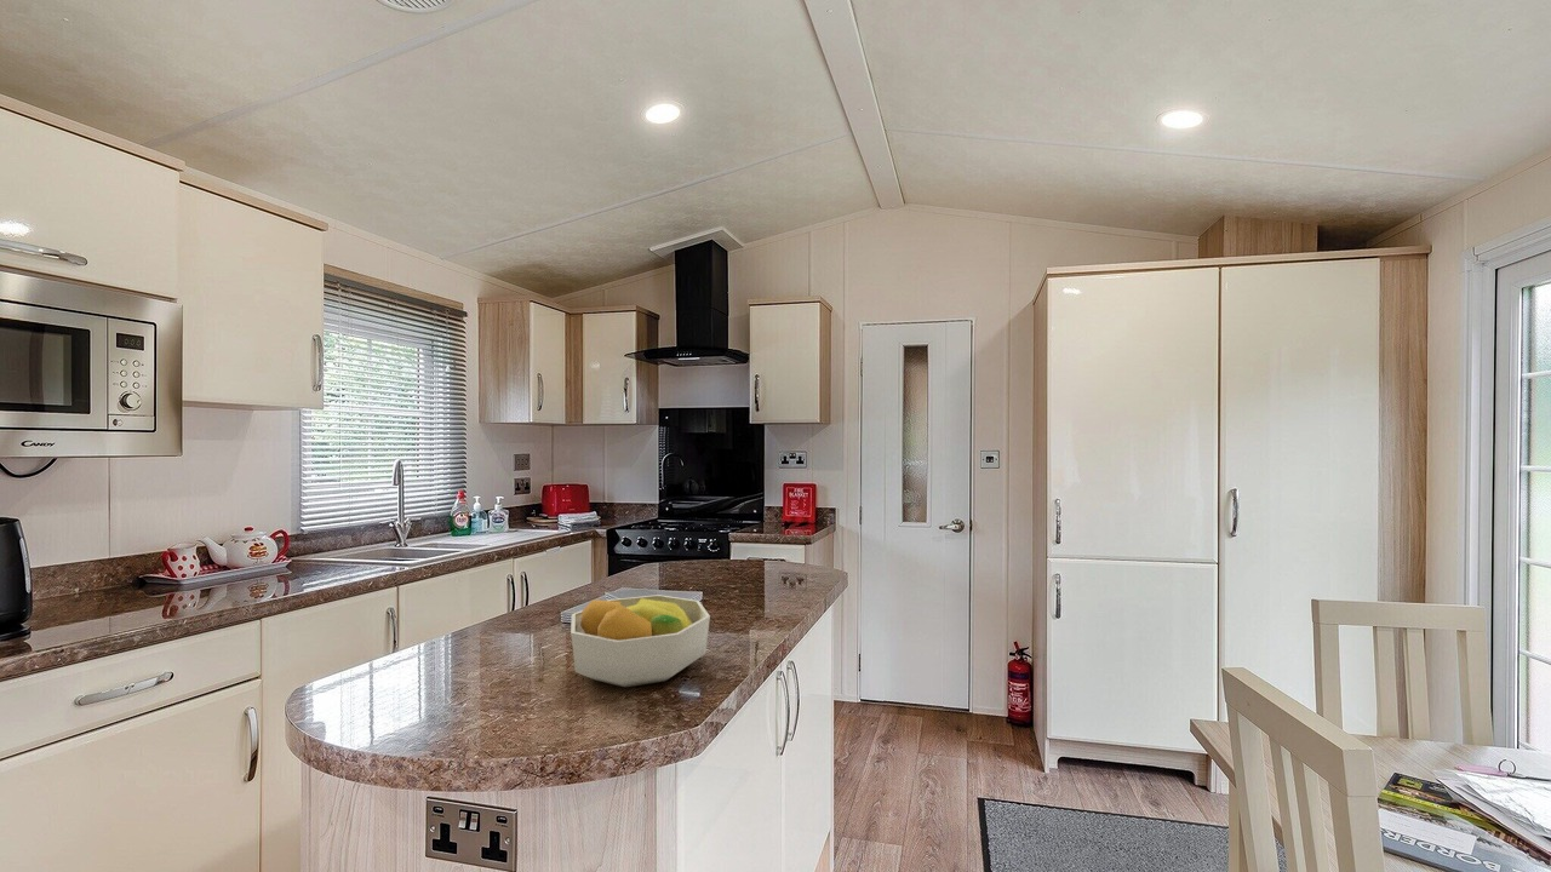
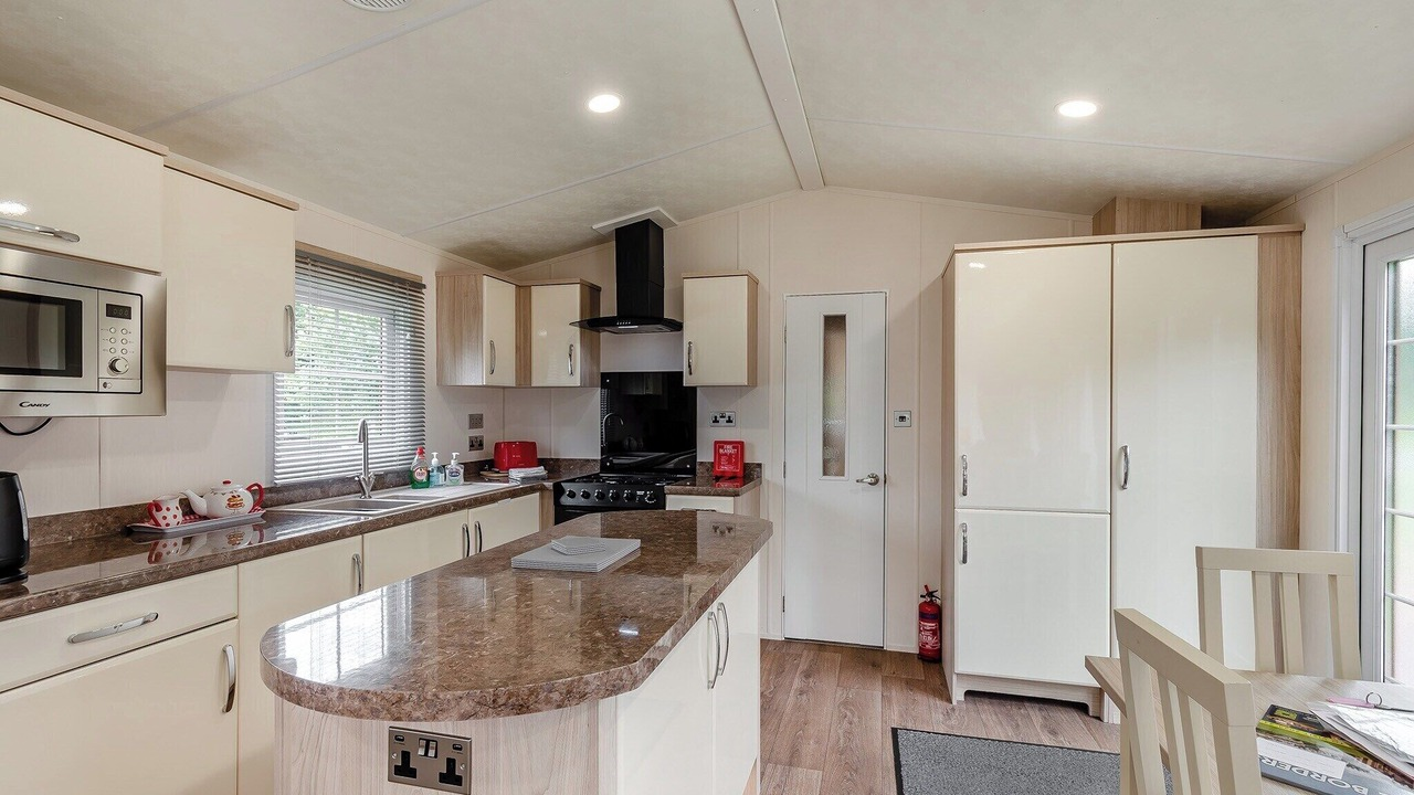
- fruit bowl [570,593,711,688]
